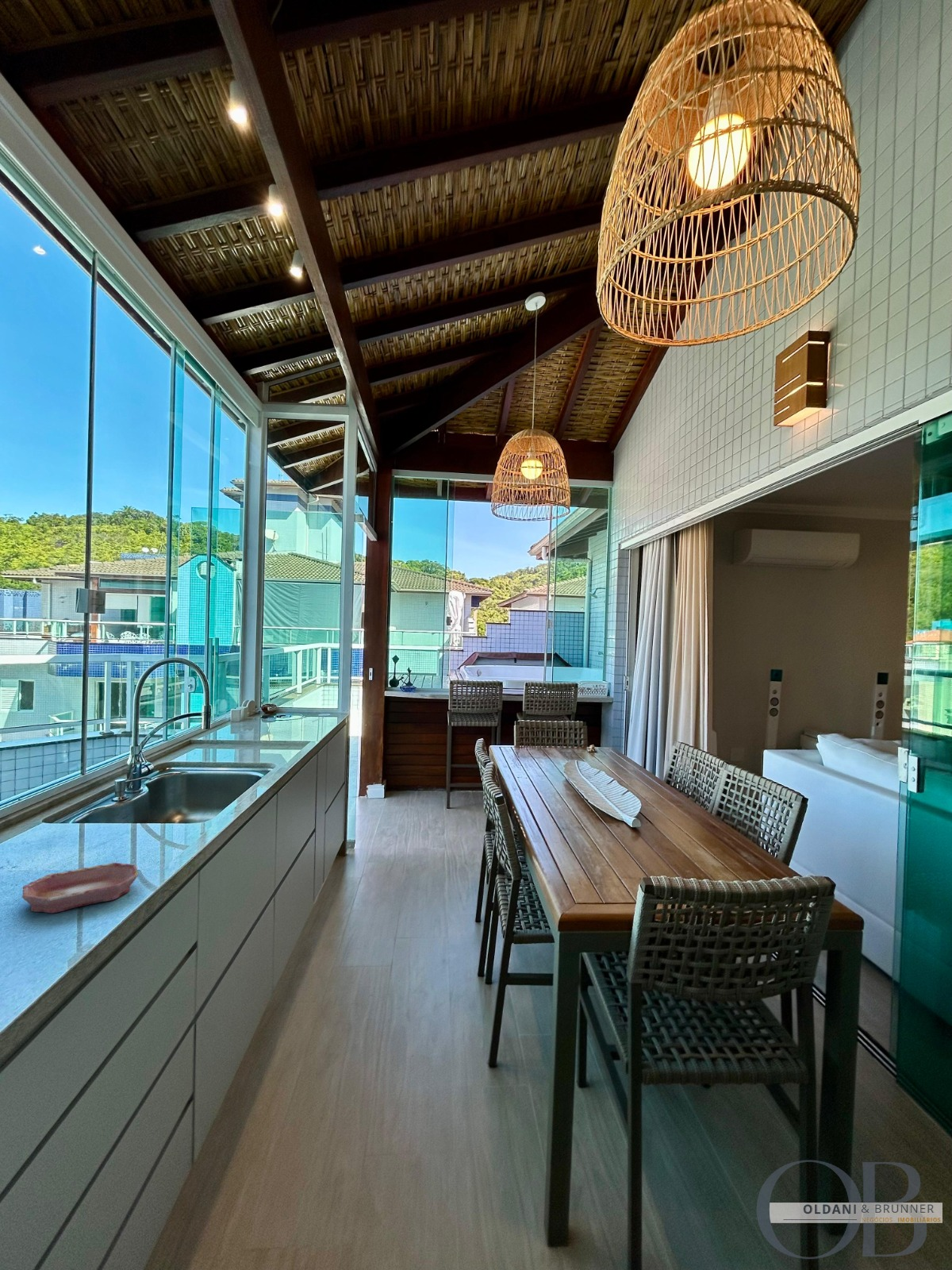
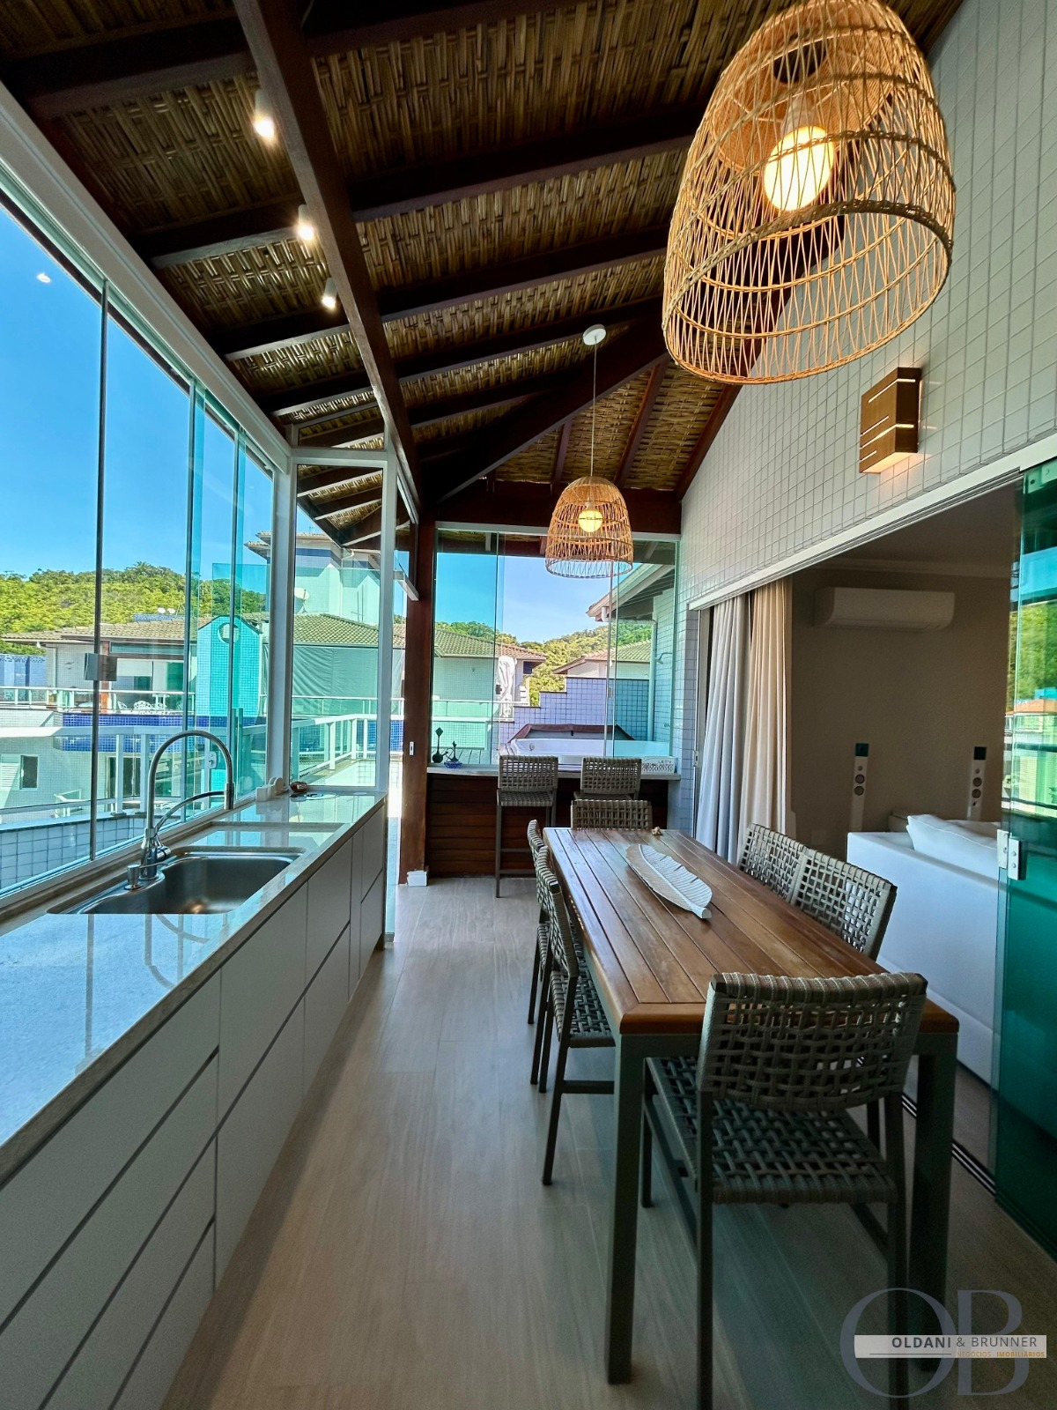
- bowl [21,862,139,914]
